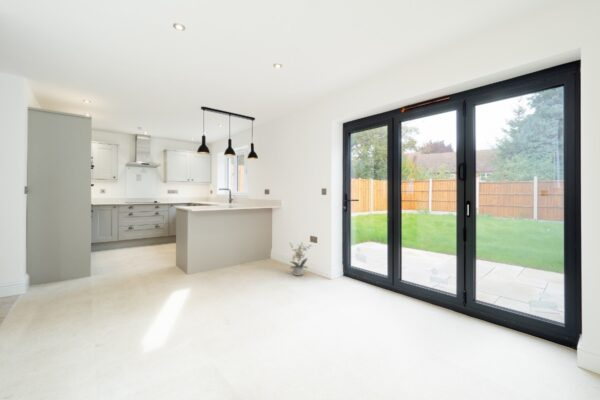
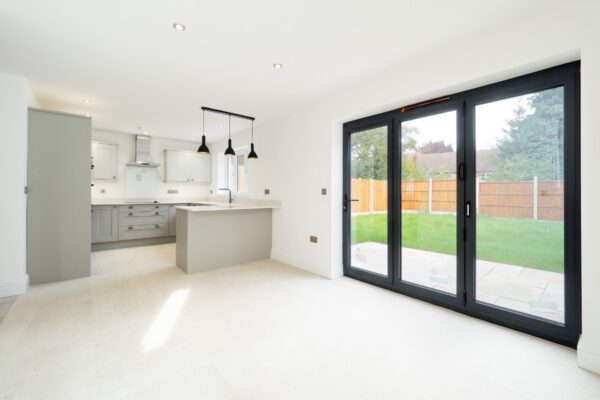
- potted plant [289,242,312,277]
